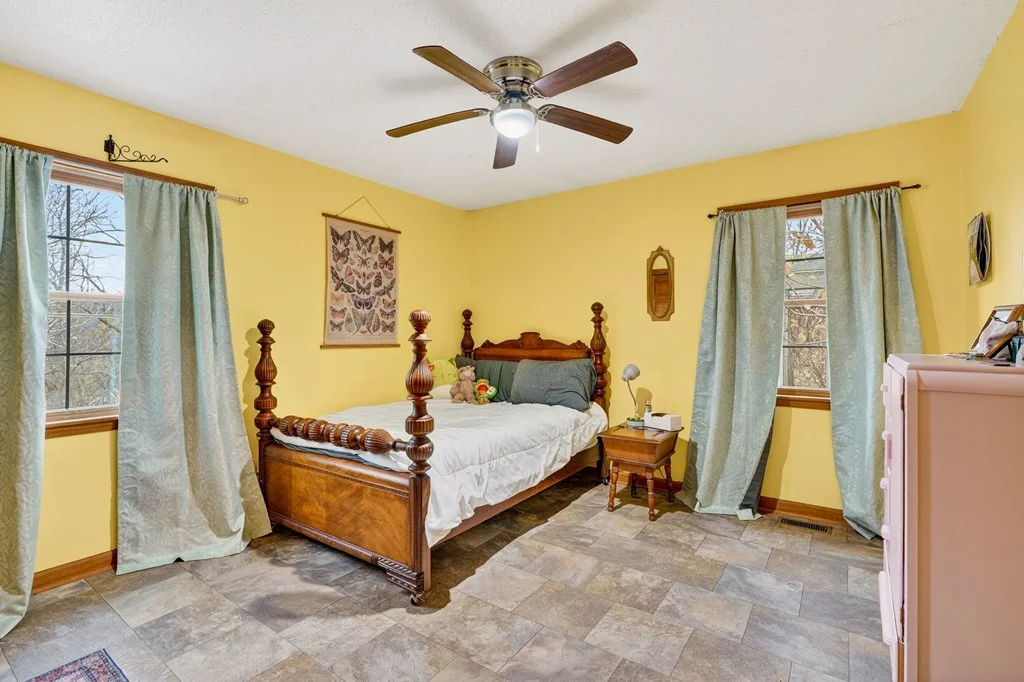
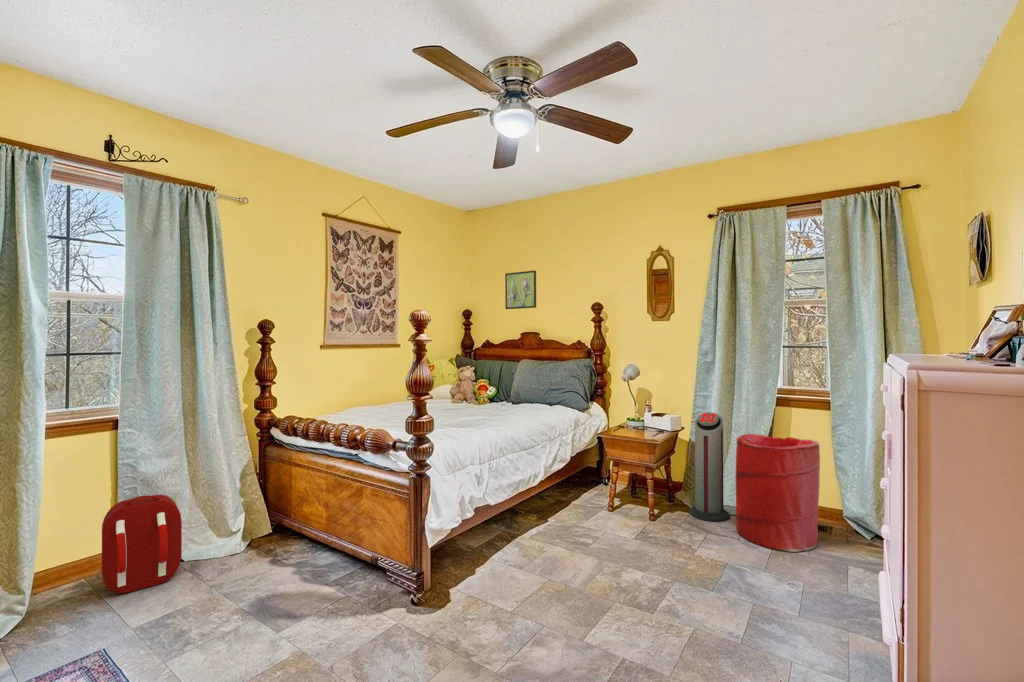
+ backpack [96,494,183,595]
+ laundry hamper [734,433,821,553]
+ air purifier [689,411,730,523]
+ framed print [504,270,537,310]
